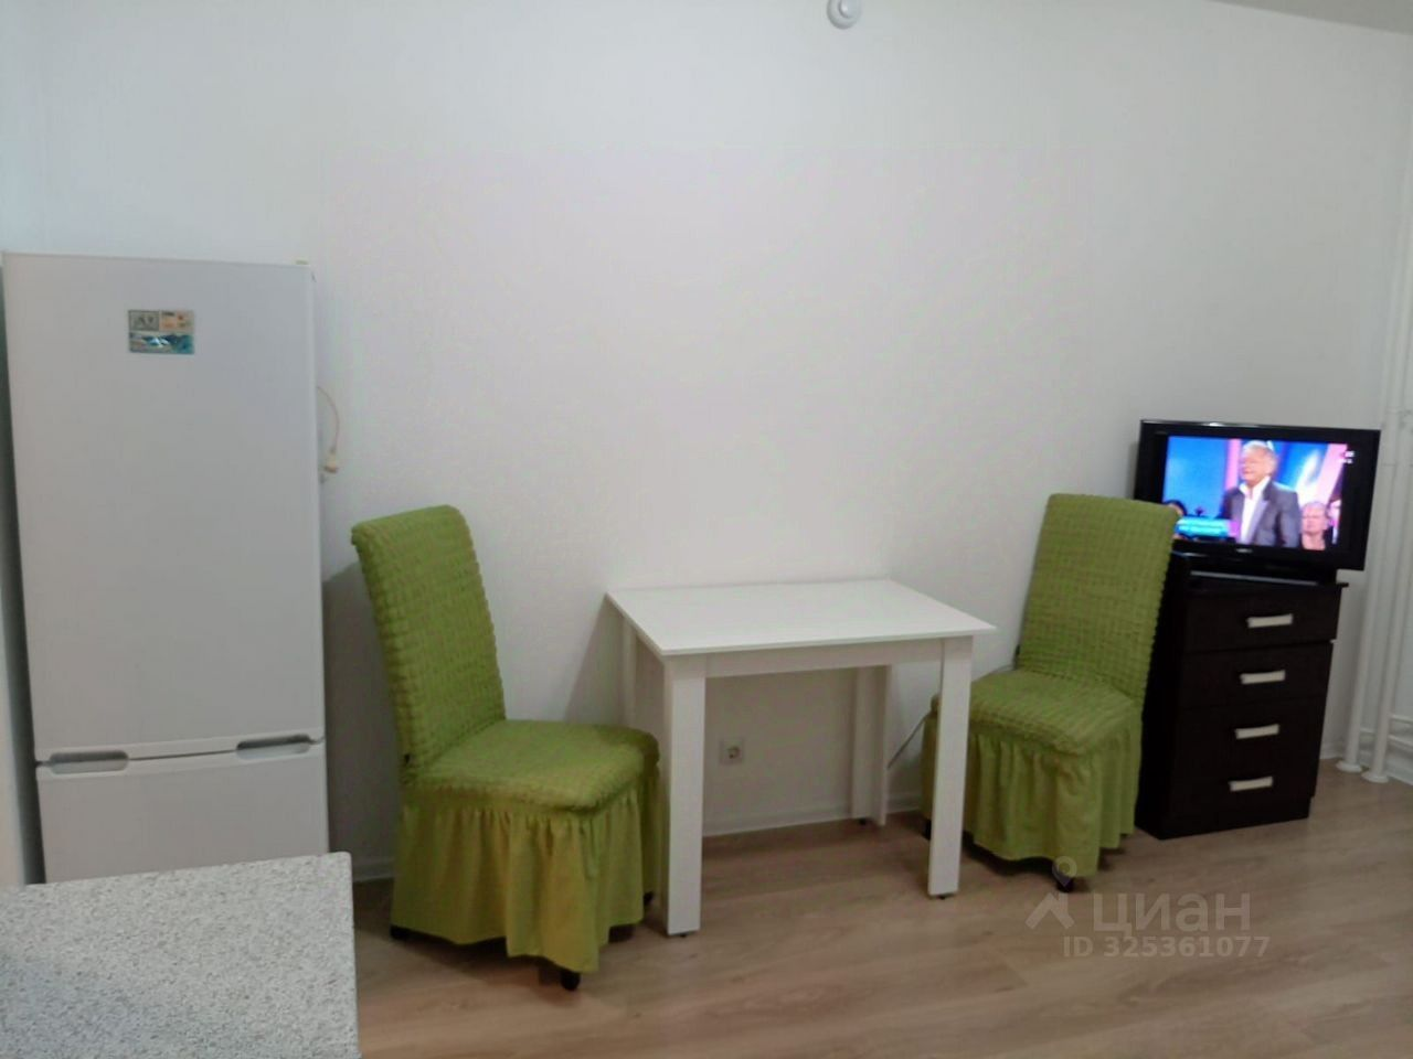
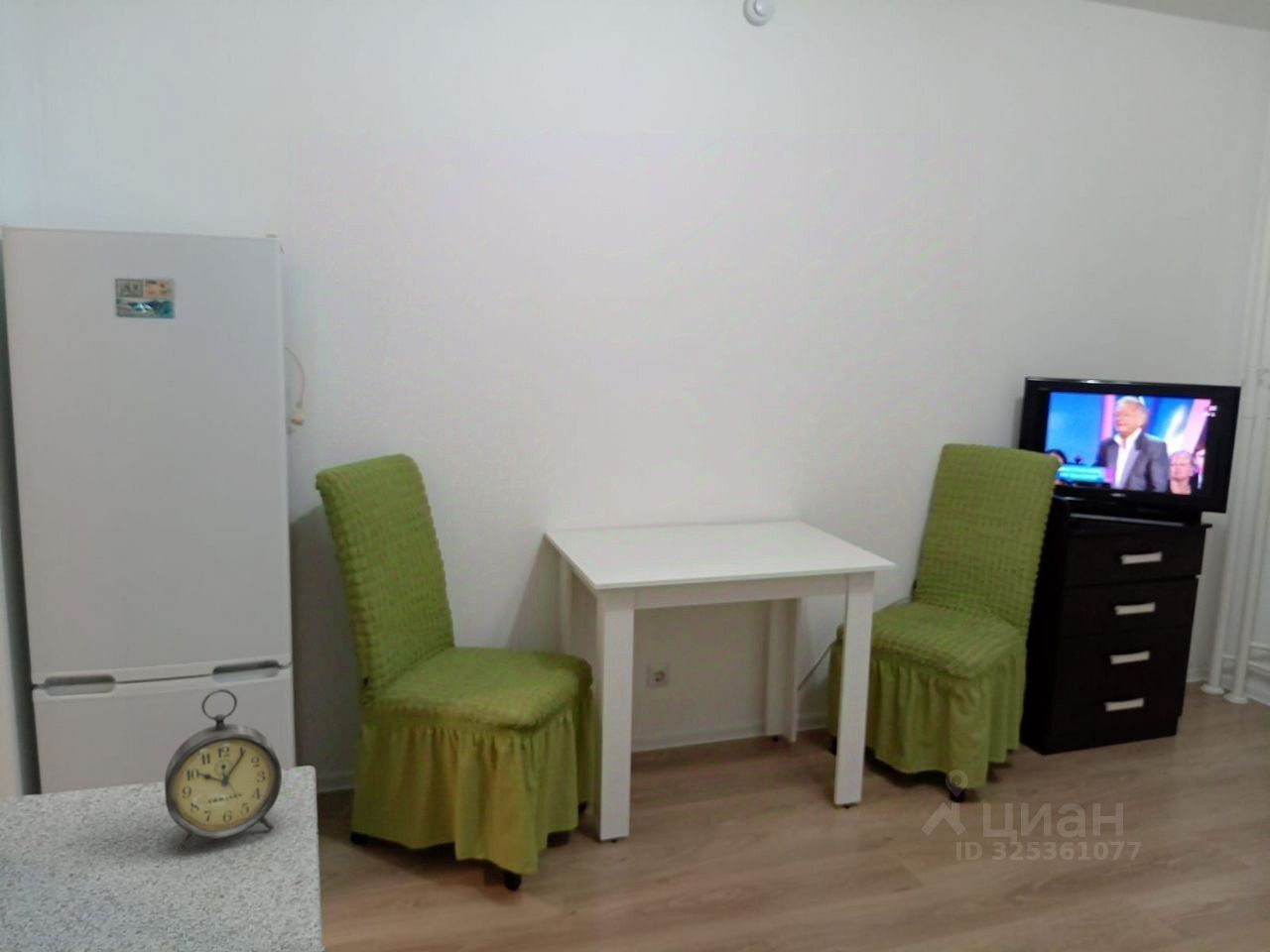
+ alarm clock [164,688,283,851]
